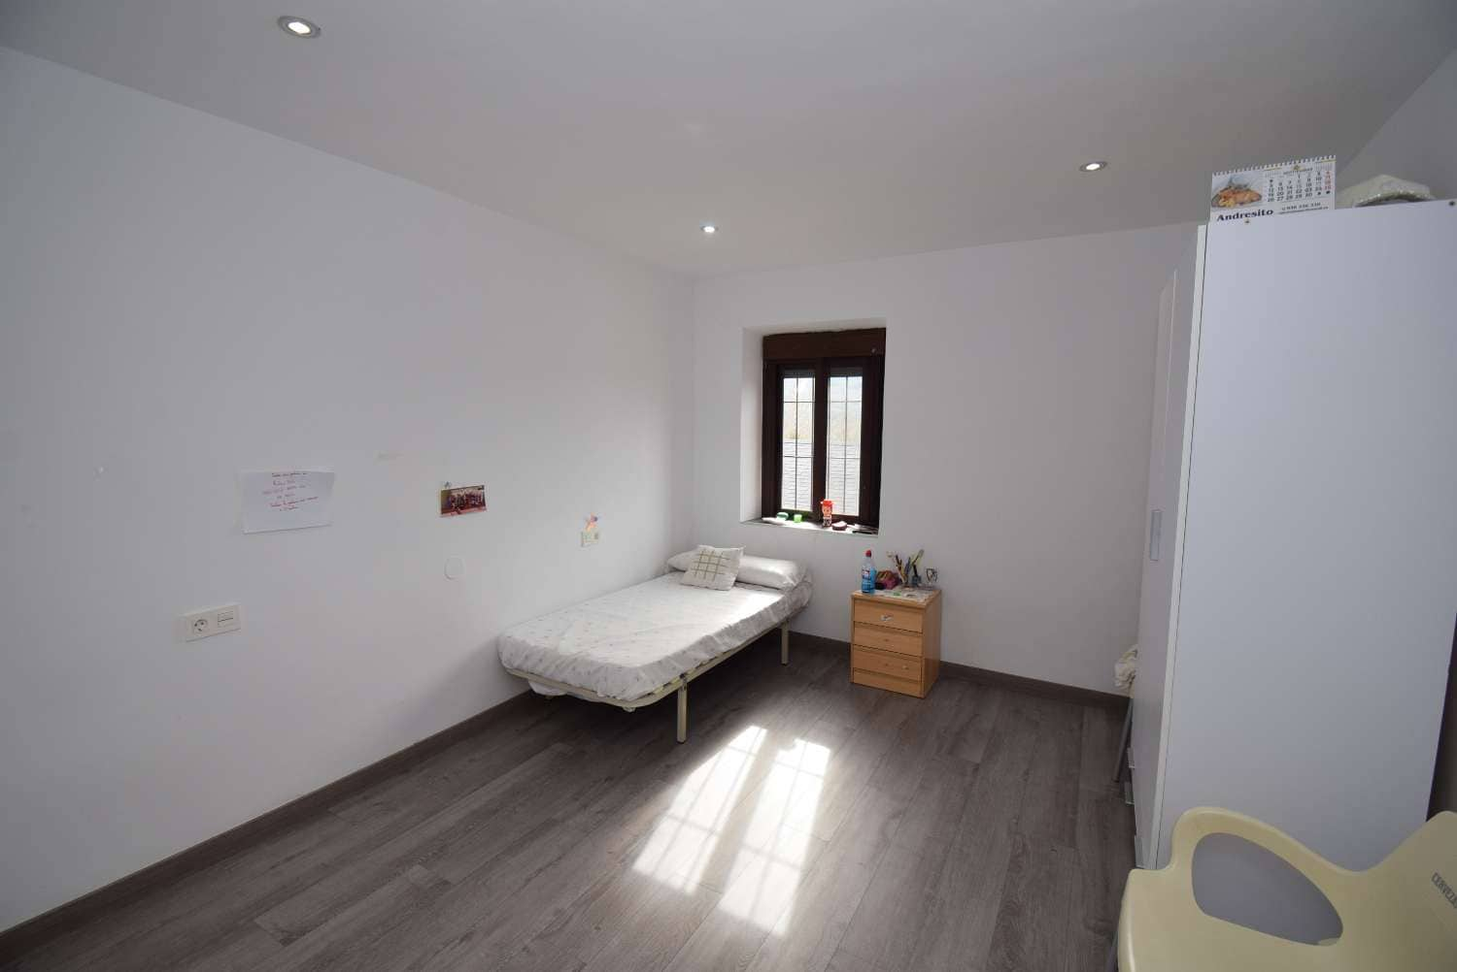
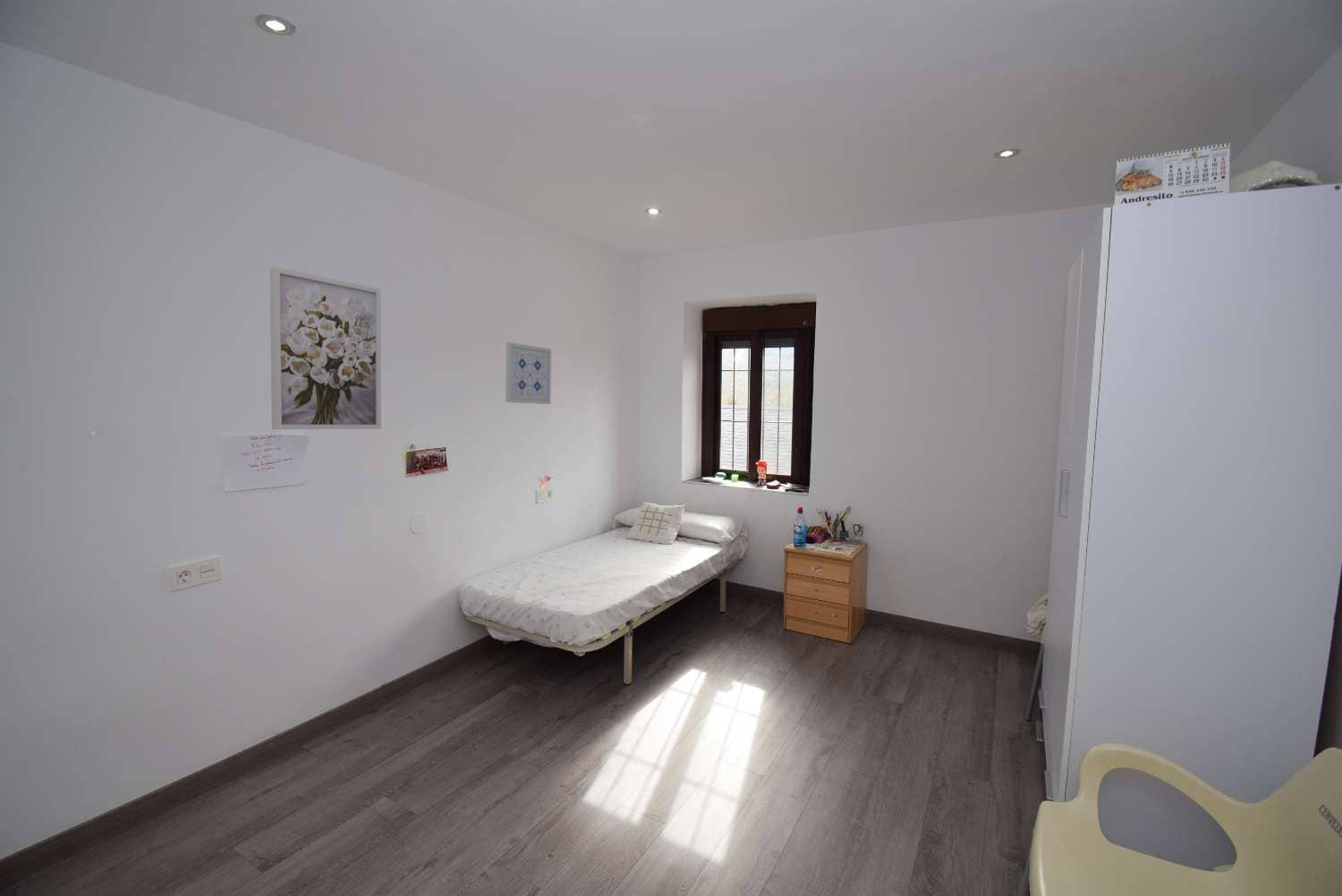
+ wall art [269,266,382,430]
+ wall art [505,342,552,405]
